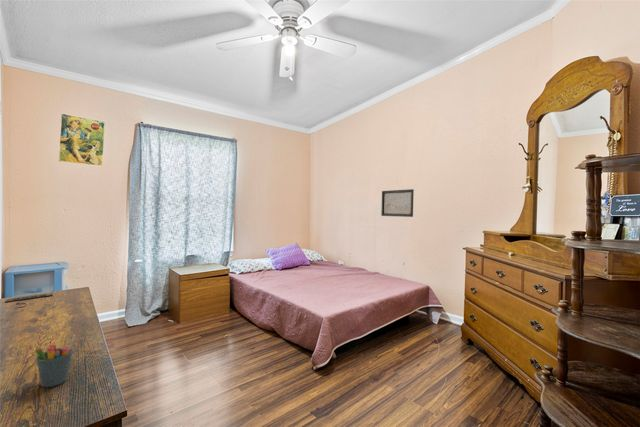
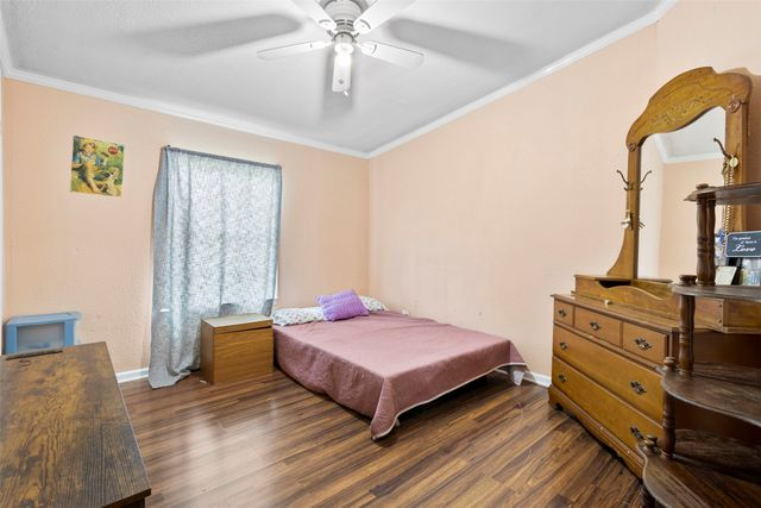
- pen holder [34,334,76,388]
- wall art [380,188,415,218]
